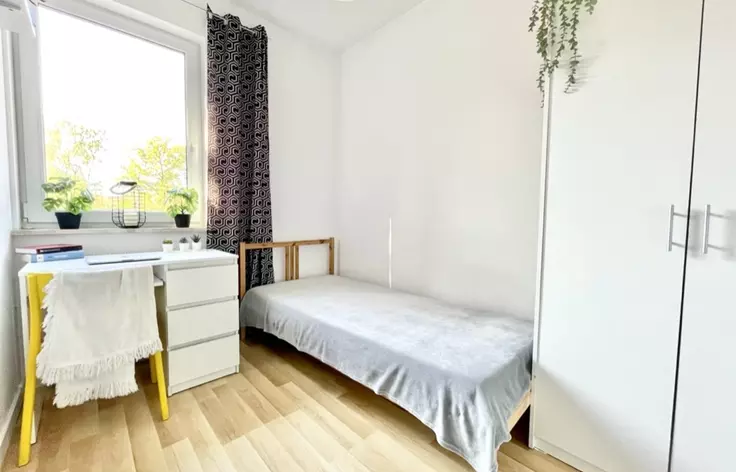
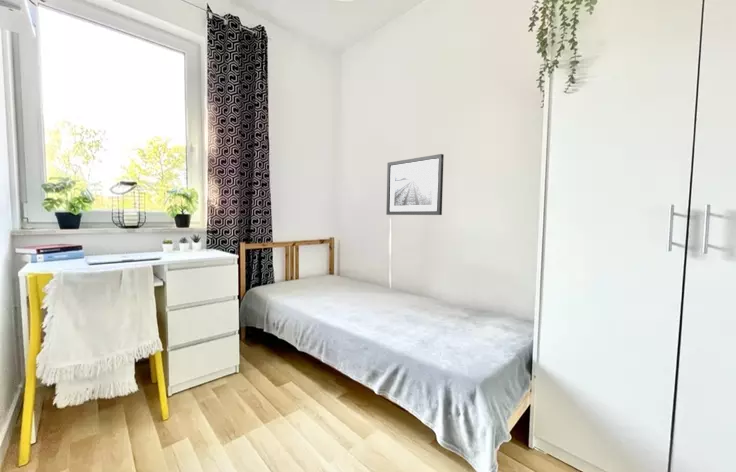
+ wall art [385,153,445,216]
